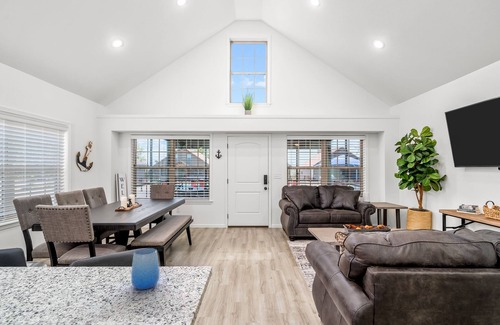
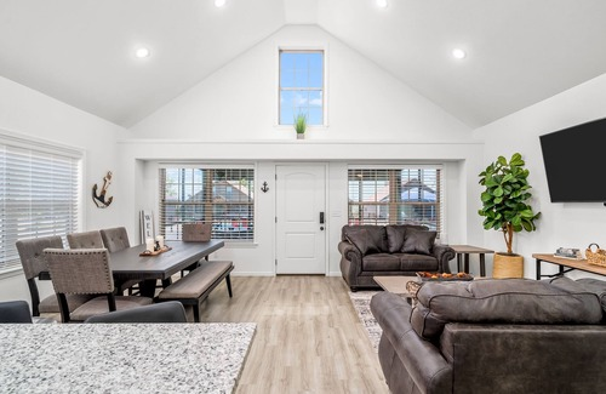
- cup [130,247,160,291]
